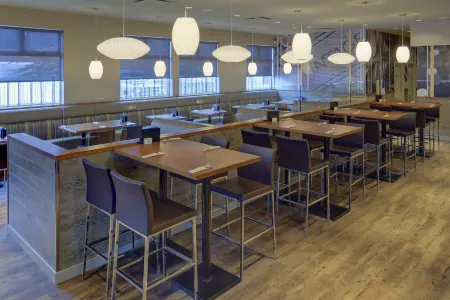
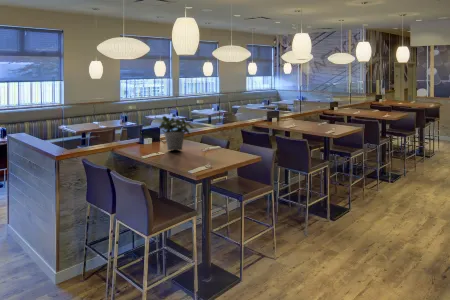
+ potted plant [158,115,195,151]
